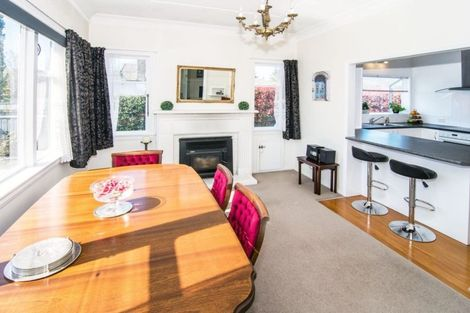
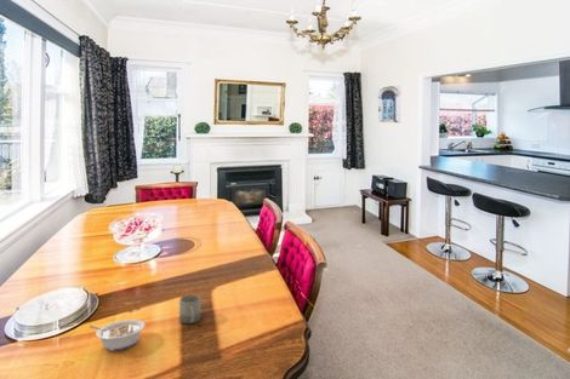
+ cup [178,294,201,325]
+ legume [89,318,147,351]
